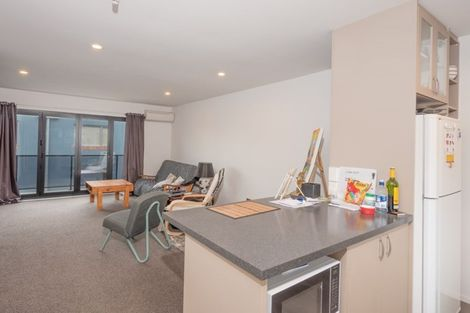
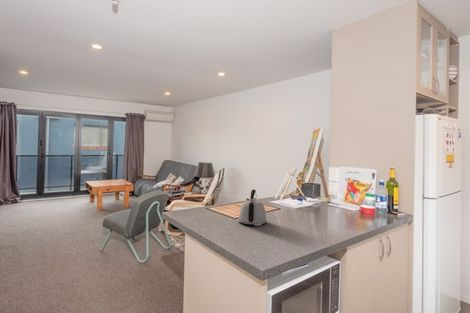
+ kettle [238,189,267,227]
